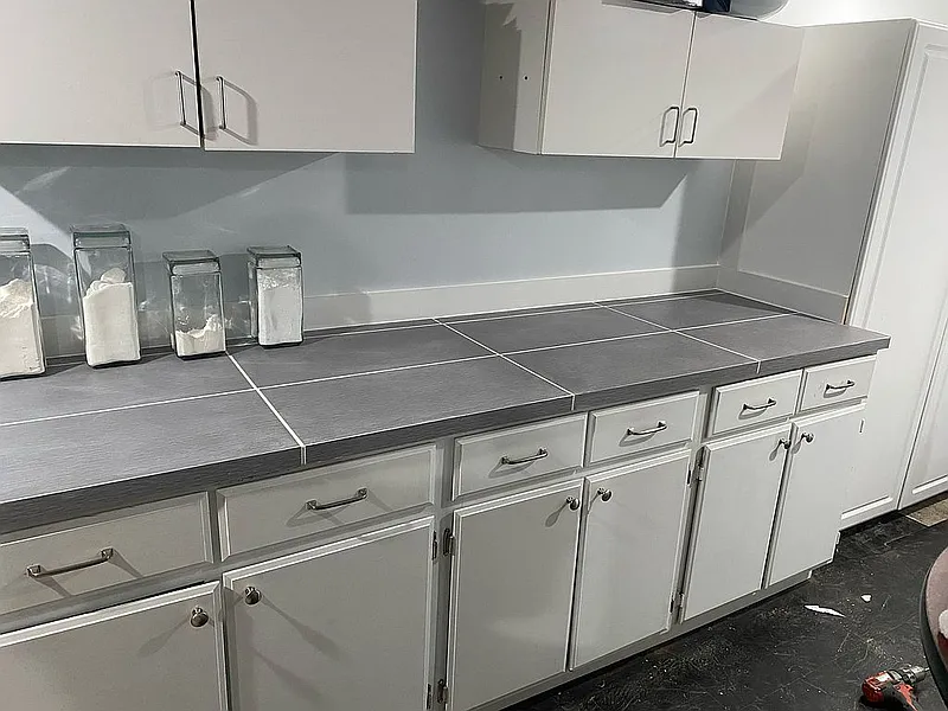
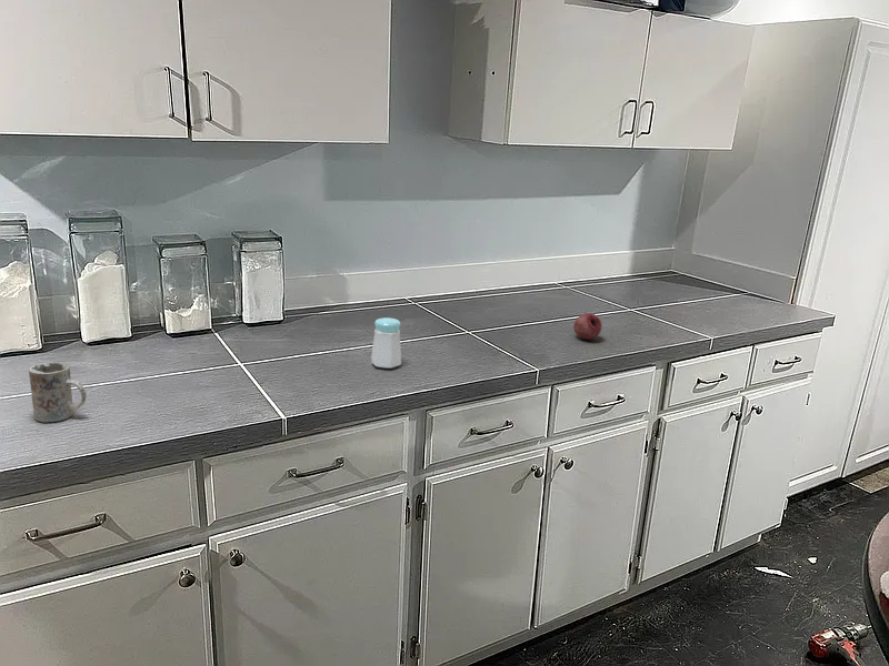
+ mug [28,361,87,423]
+ salt shaker [370,316,402,370]
+ fruit [572,312,603,340]
